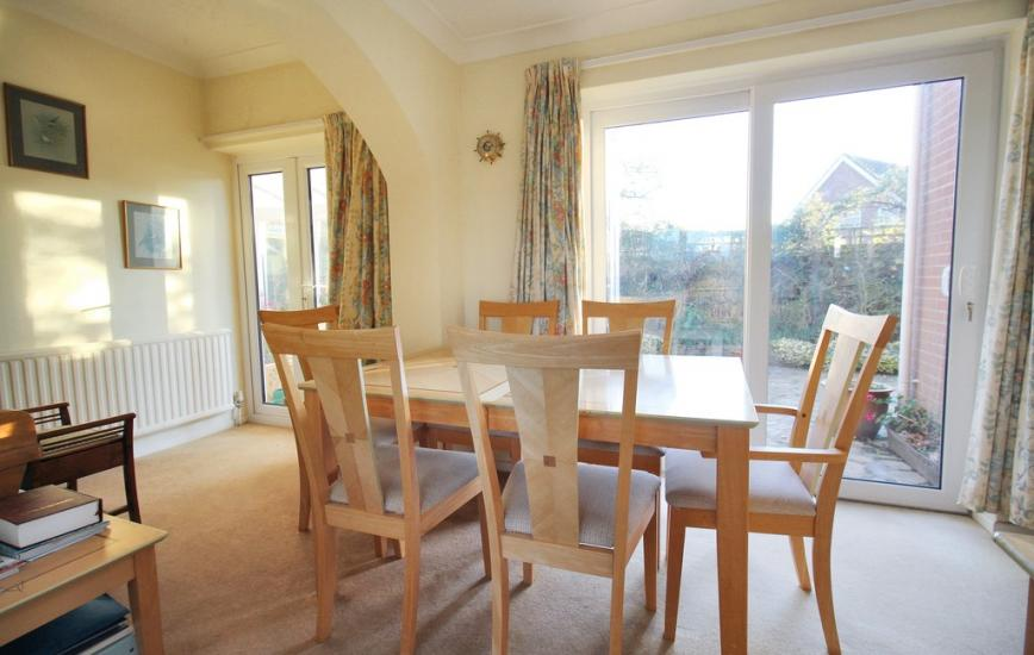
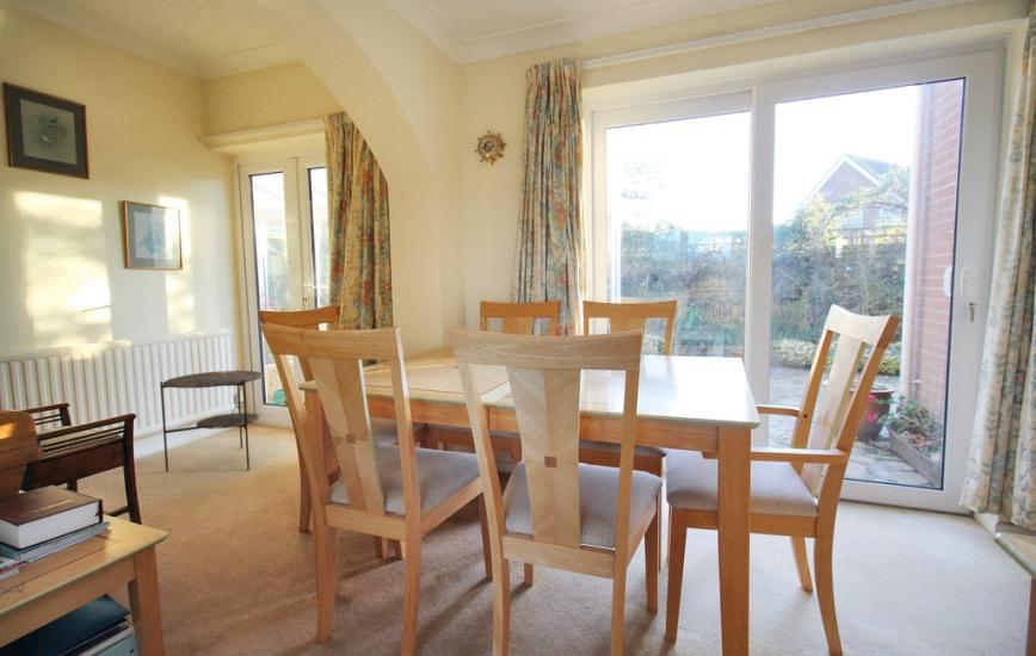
+ side table [159,369,265,474]
